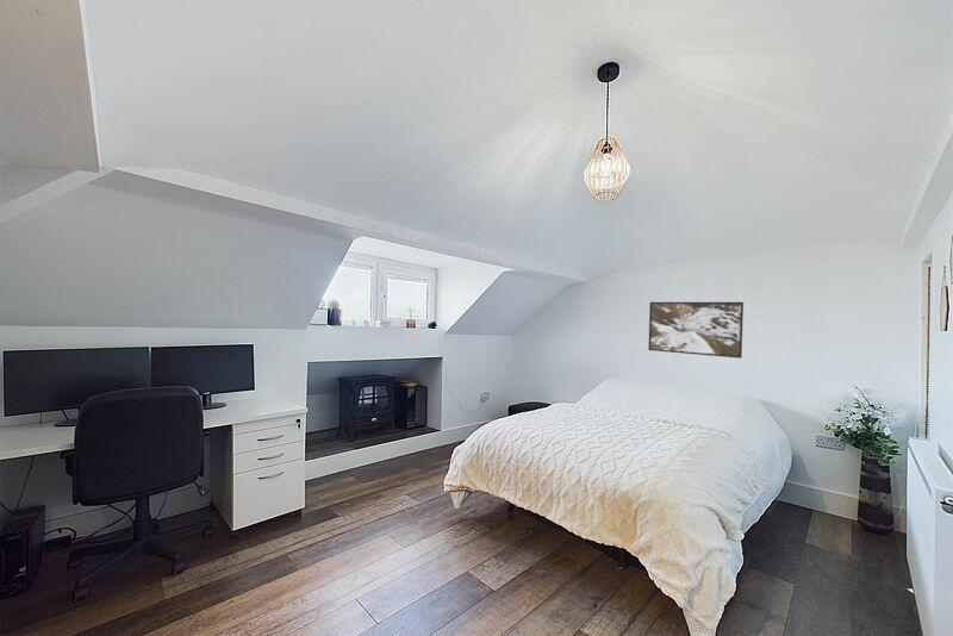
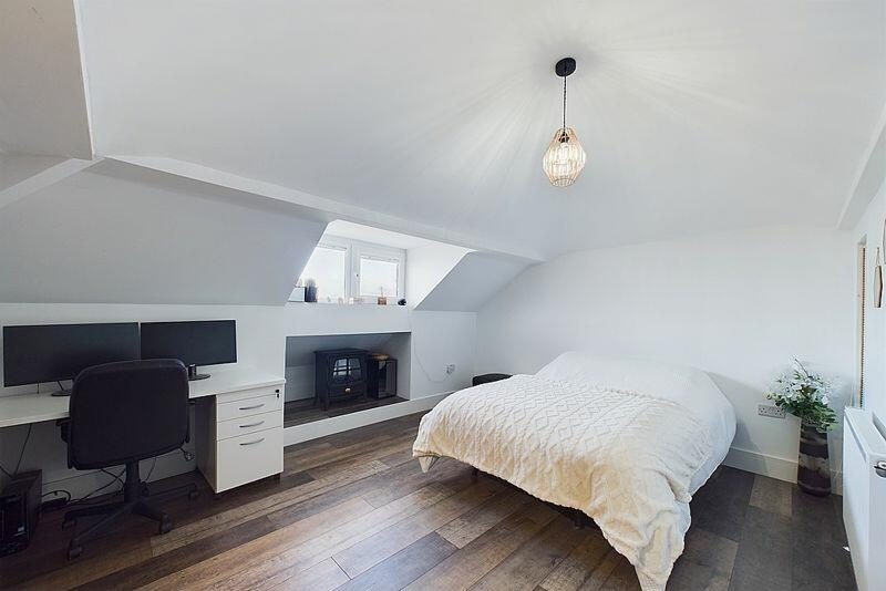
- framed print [647,301,745,360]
